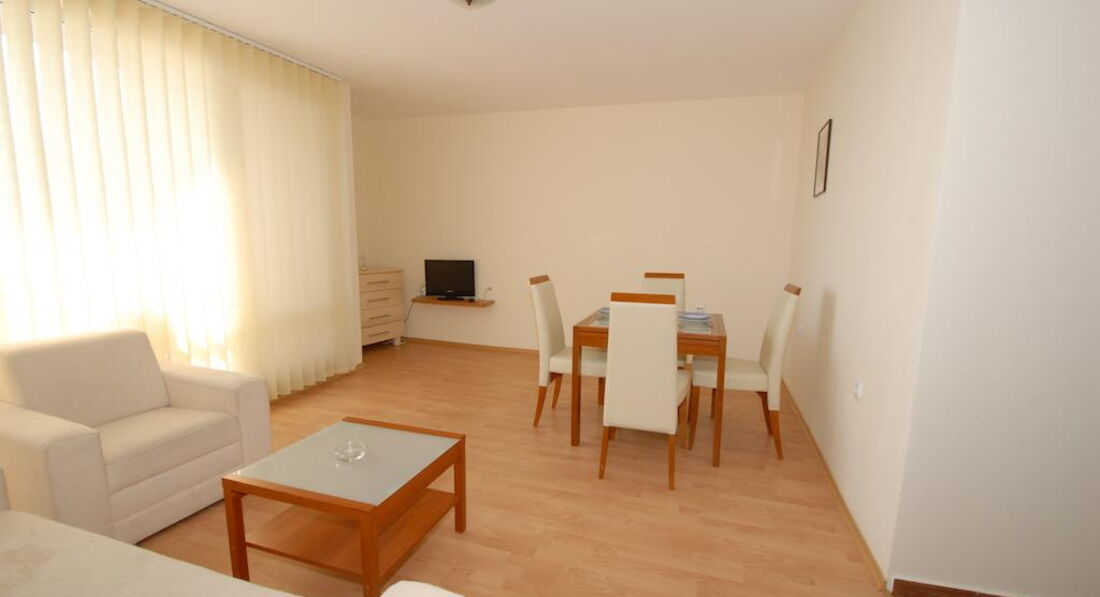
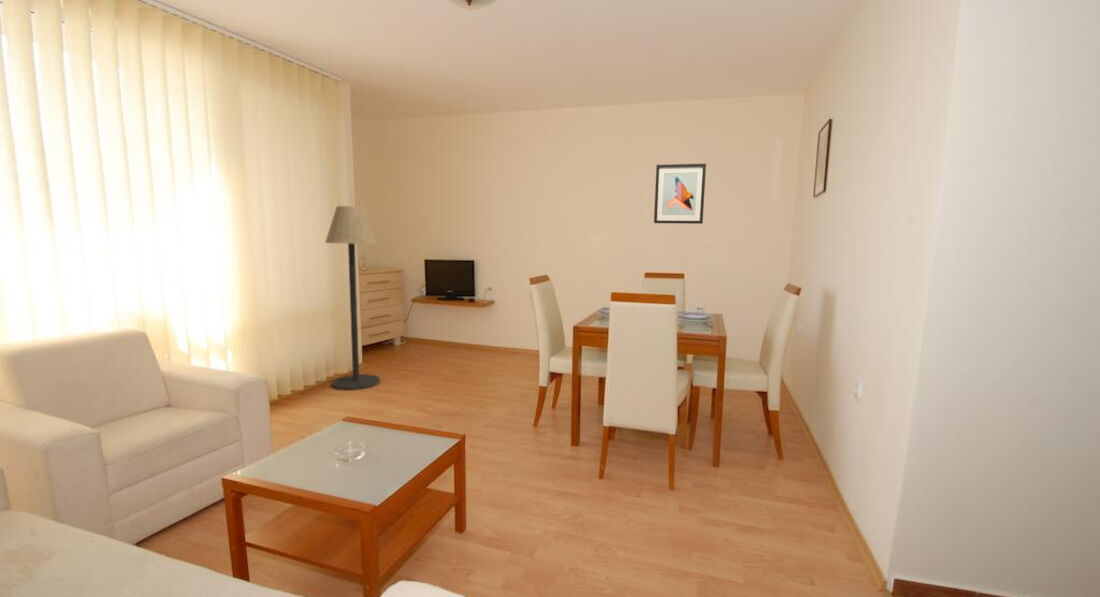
+ floor lamp [324,205,381,391]
+ wall art [653,163,707,225]
